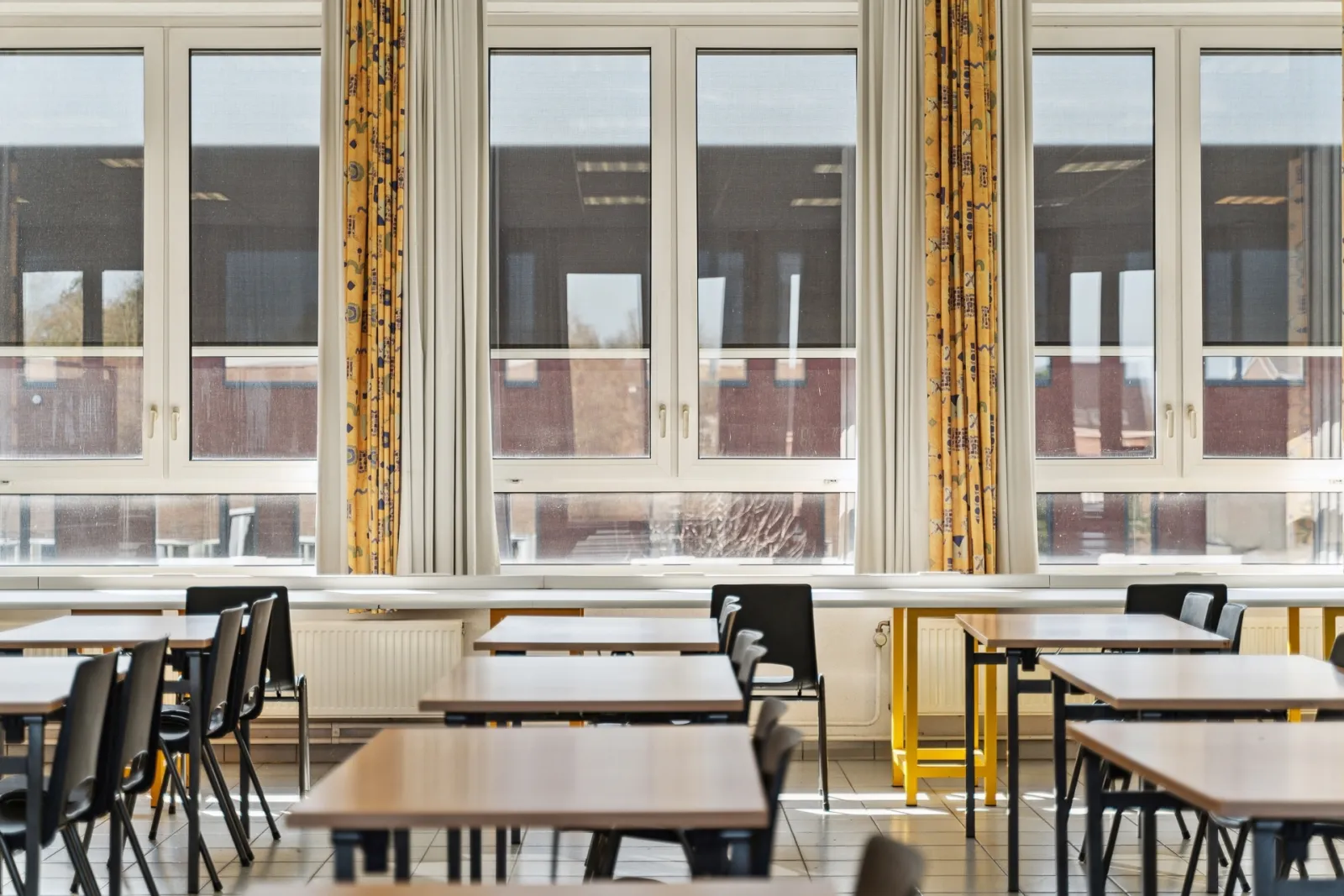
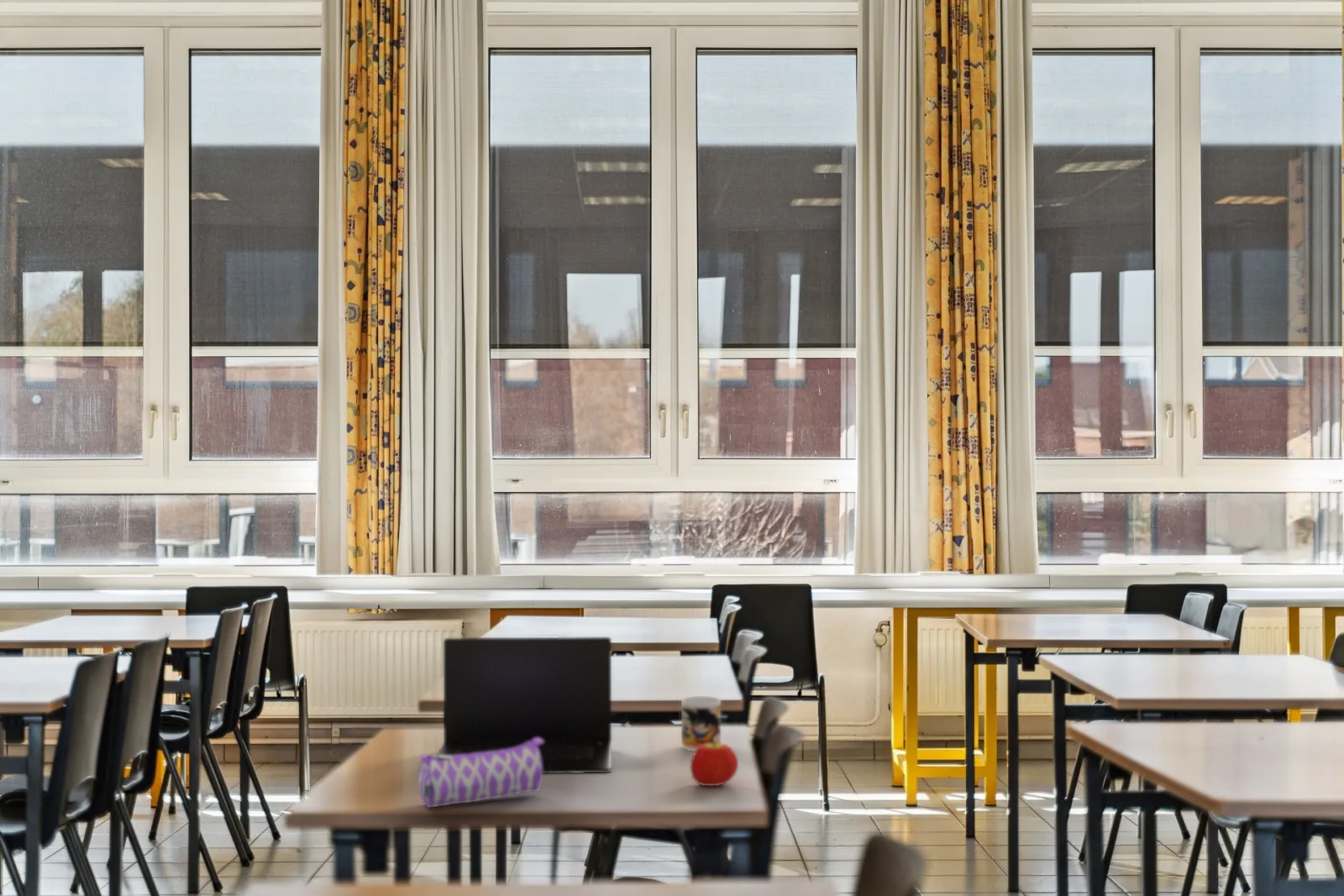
+ pencil case [417,738,543,809]
+ laptop [436,636,612,774]
+ mug [680,695,722,752]
+ fruit [690,740,739,787]
